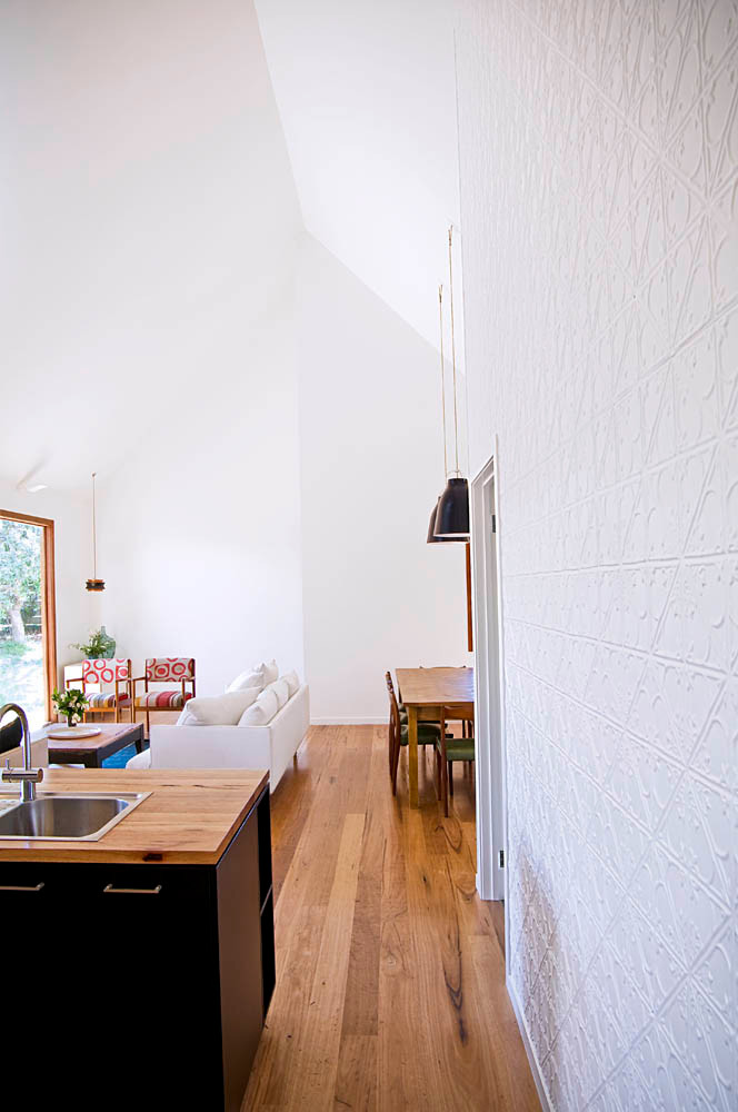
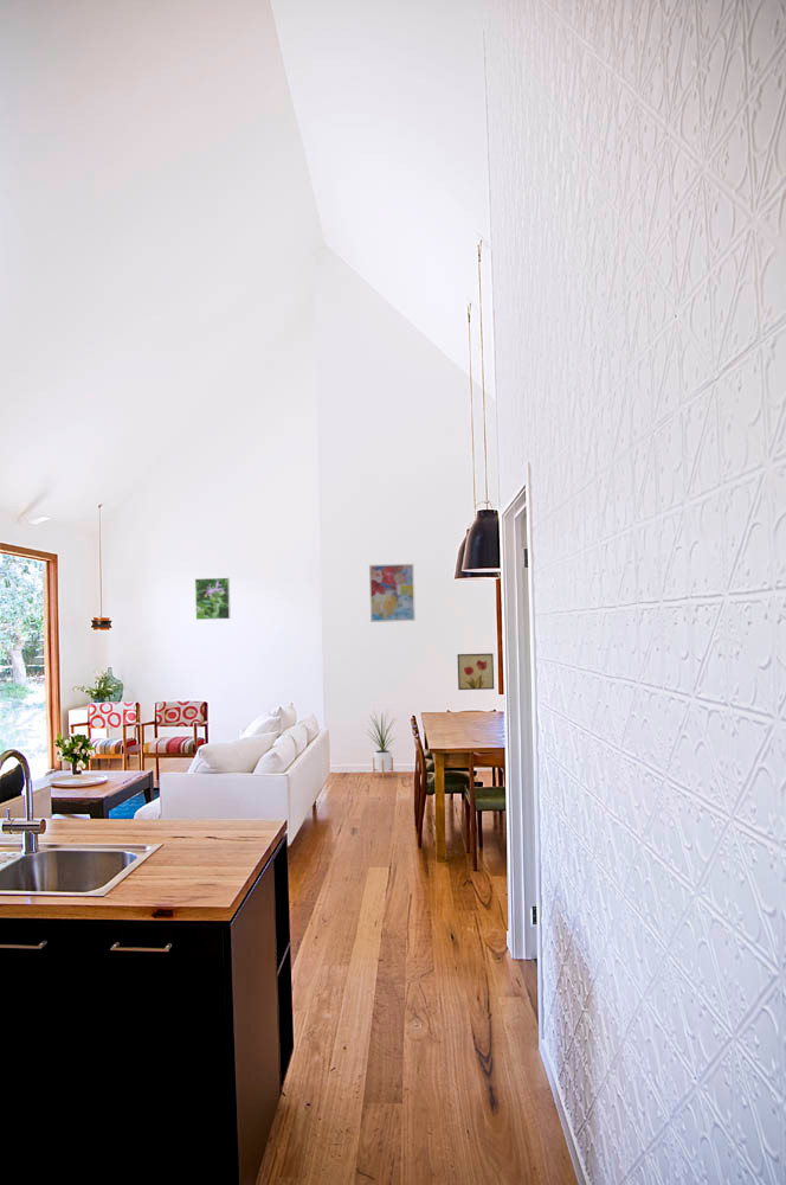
+ house plant [367,710,397,781]
+ wall art [368,563,417,623]
+ wall art [456,653,495,691]
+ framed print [194,577,231,621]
